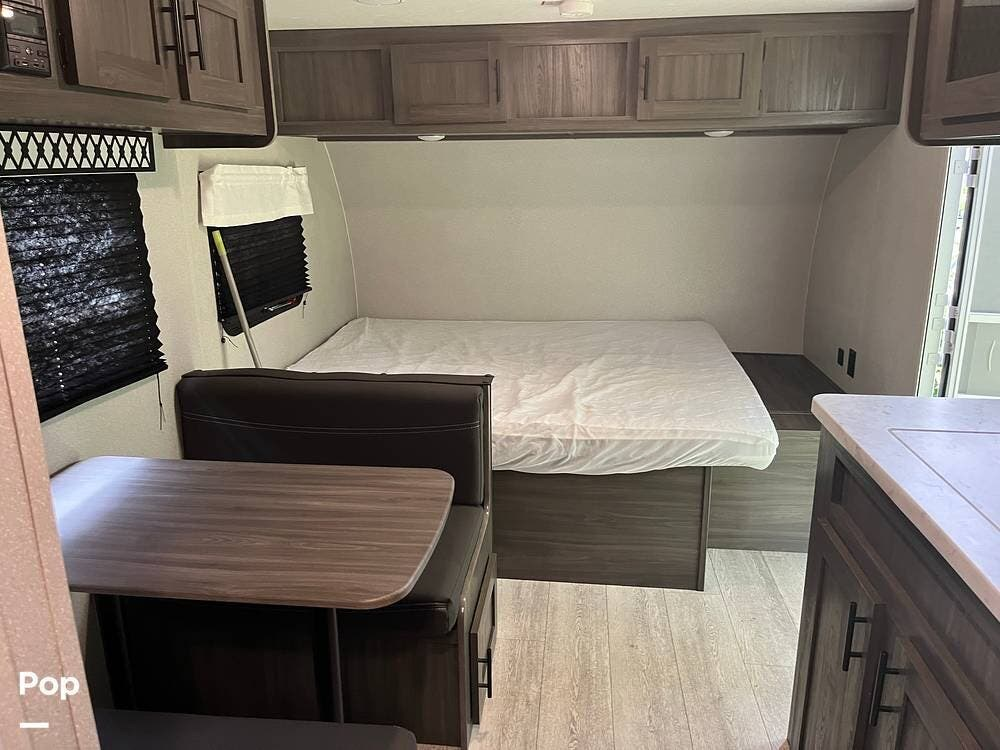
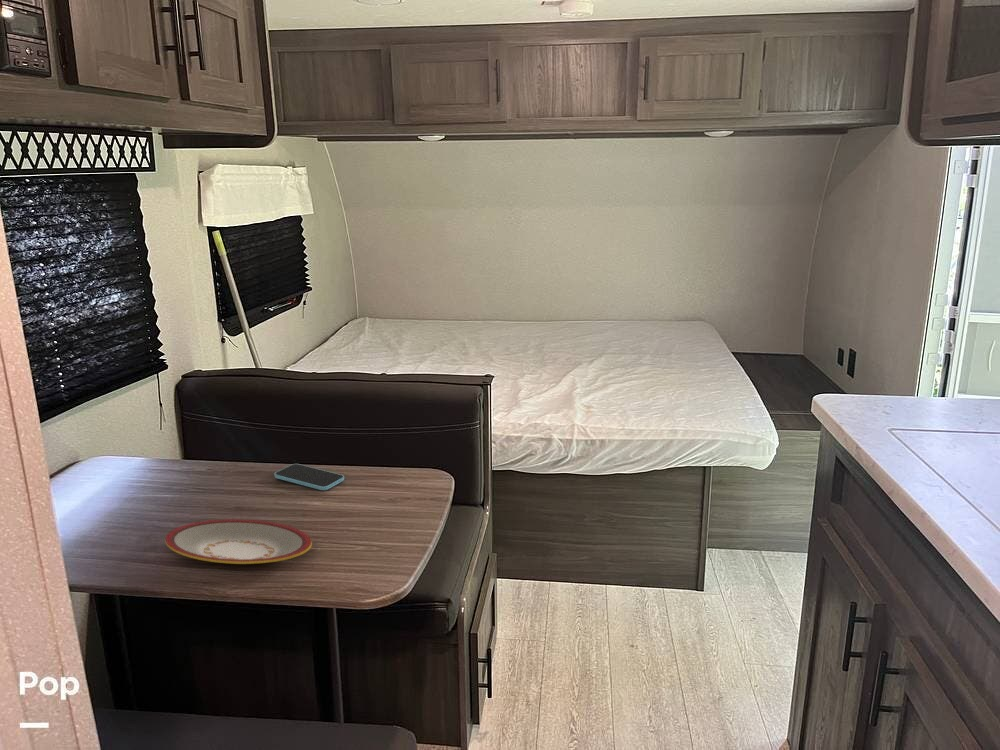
+ plate [165,519,313,565]
+ smartphone [274,463,345,491]
